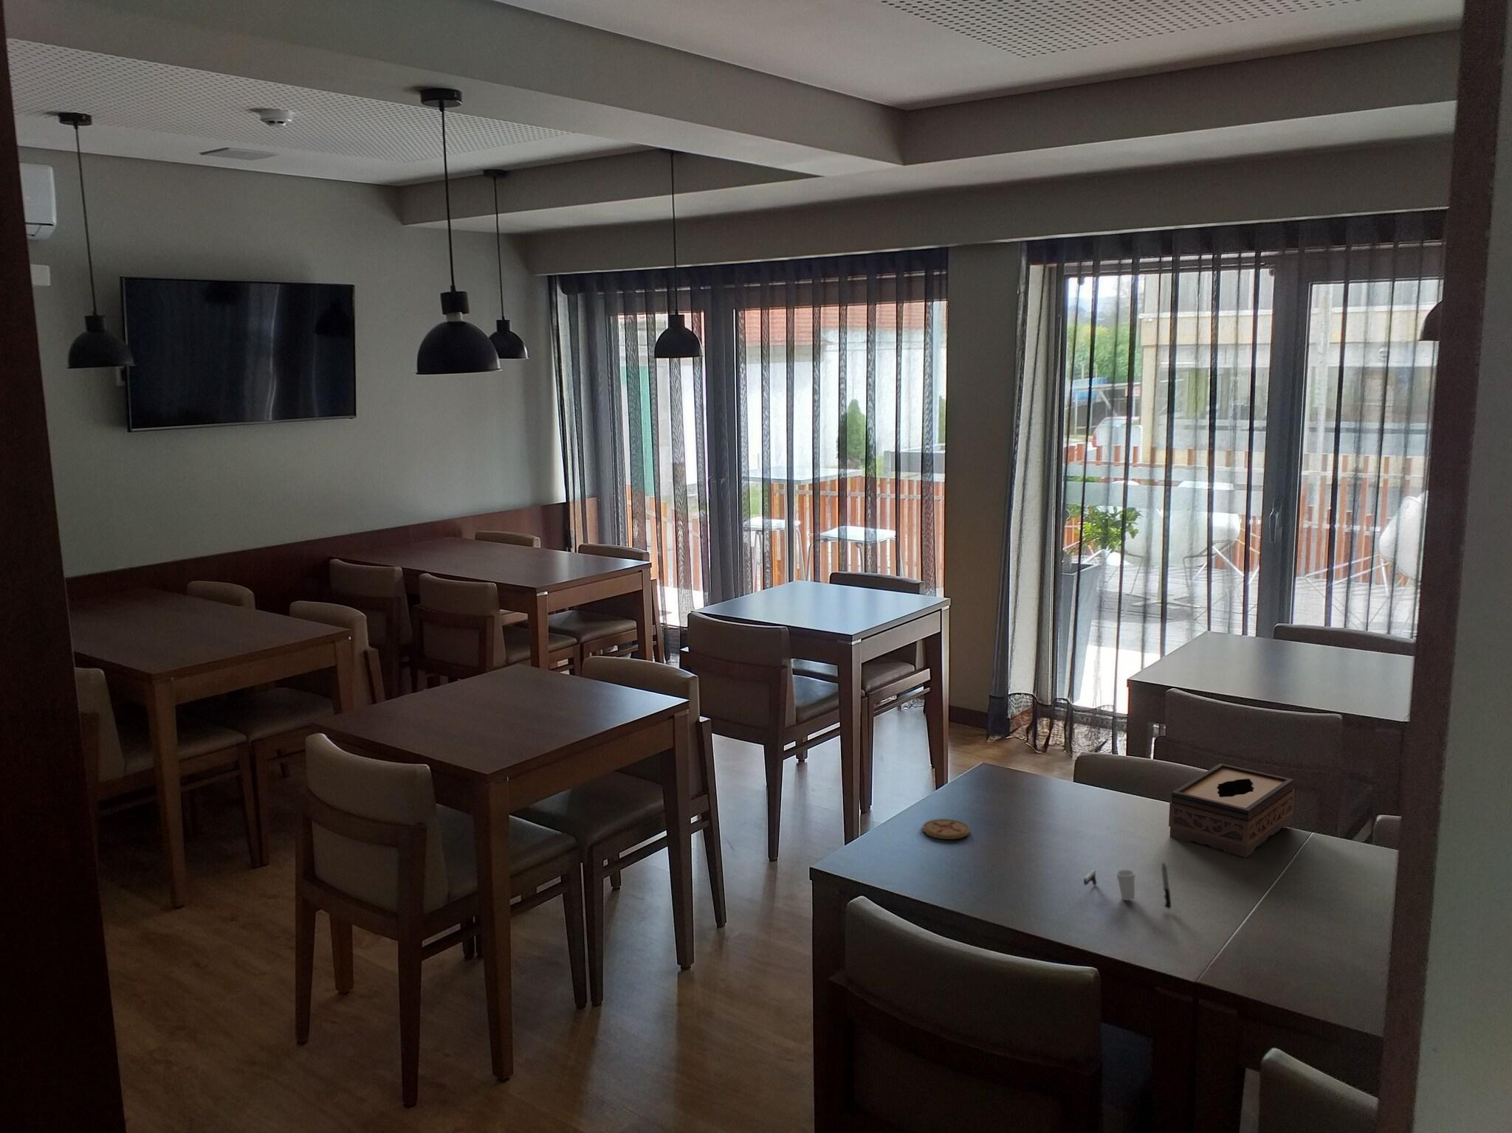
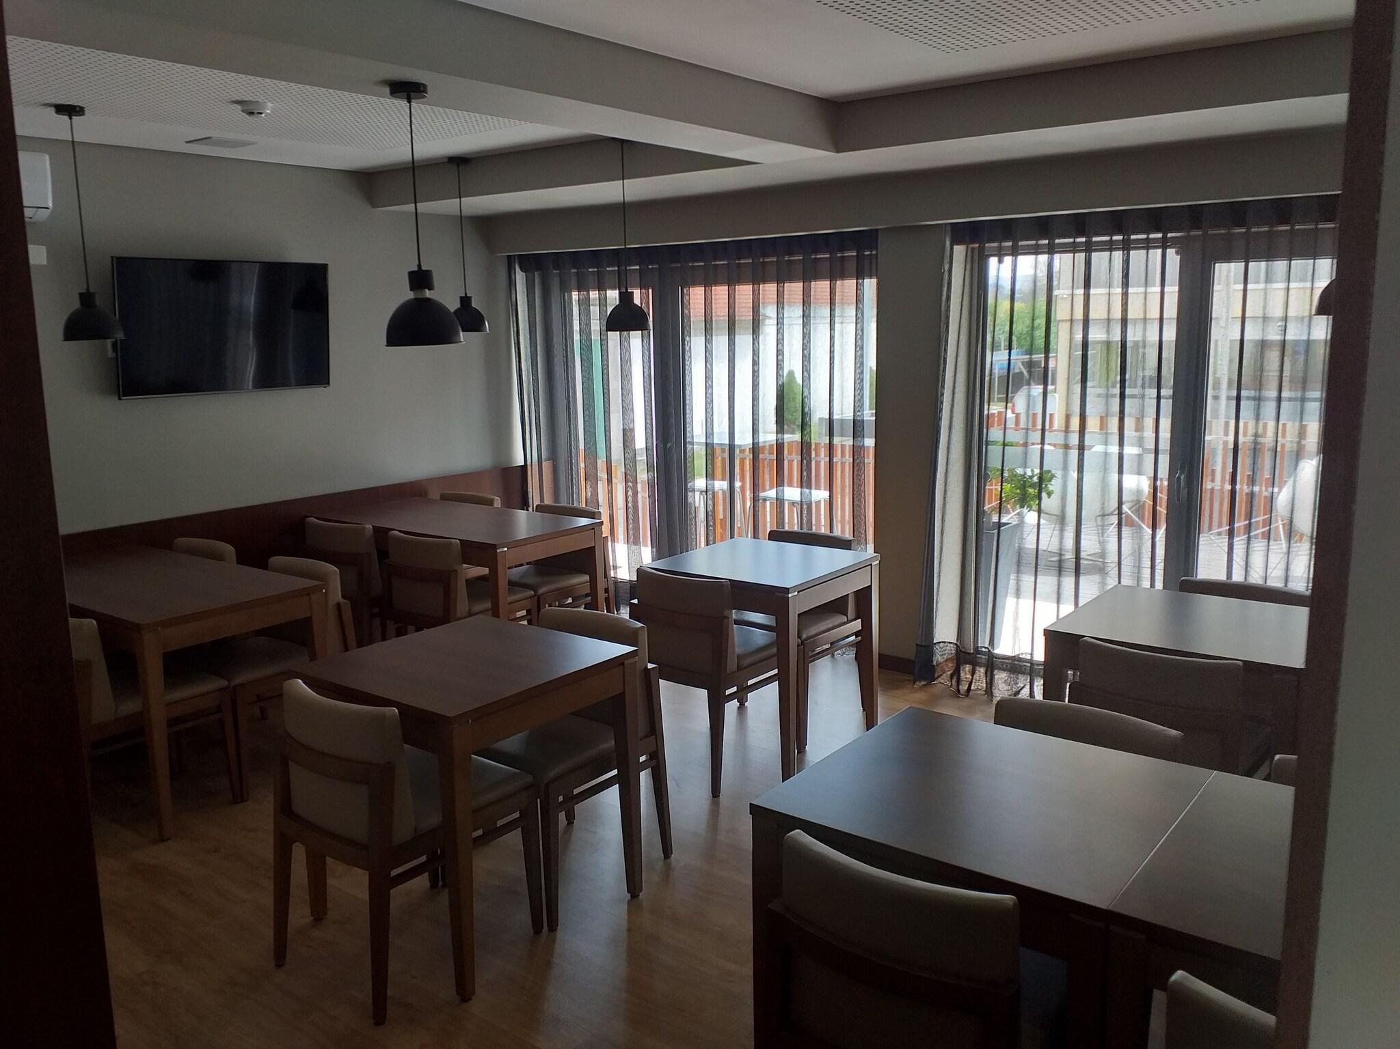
- coaster [923,818,970,840]
- cup [1083,862,1172,910]
- tissue box [1168,763,1295,858]
